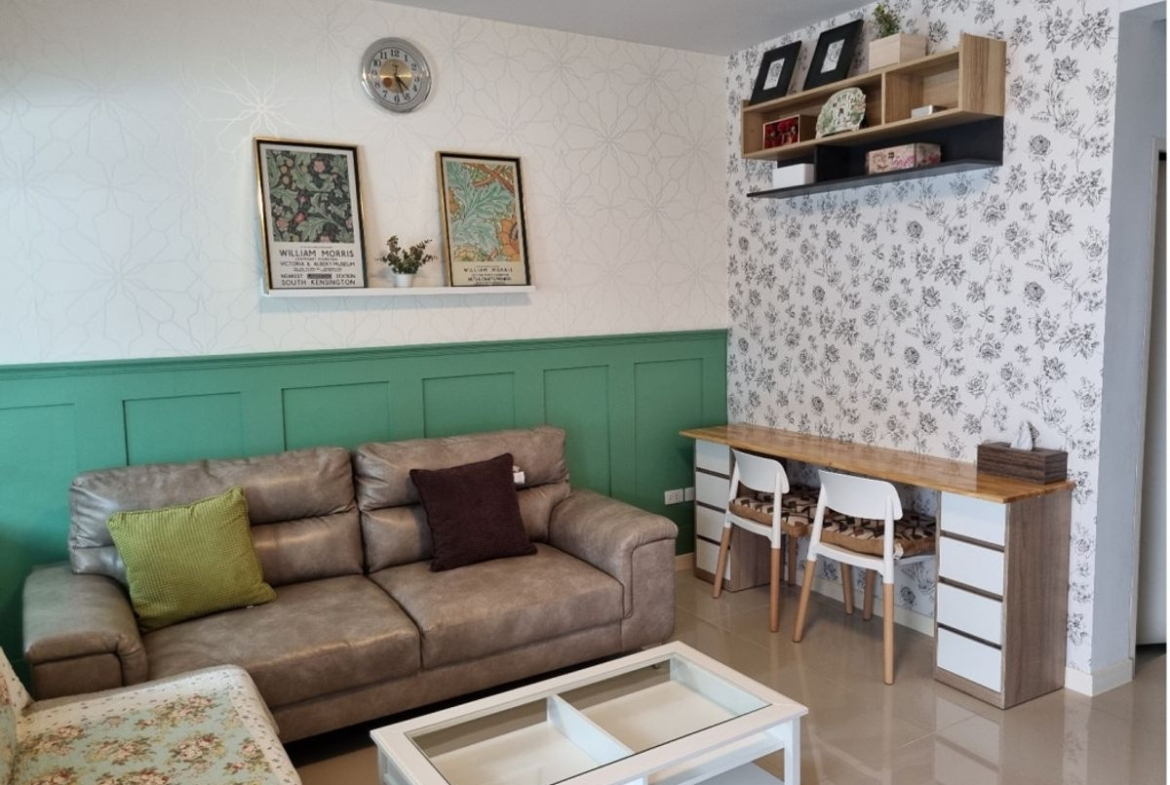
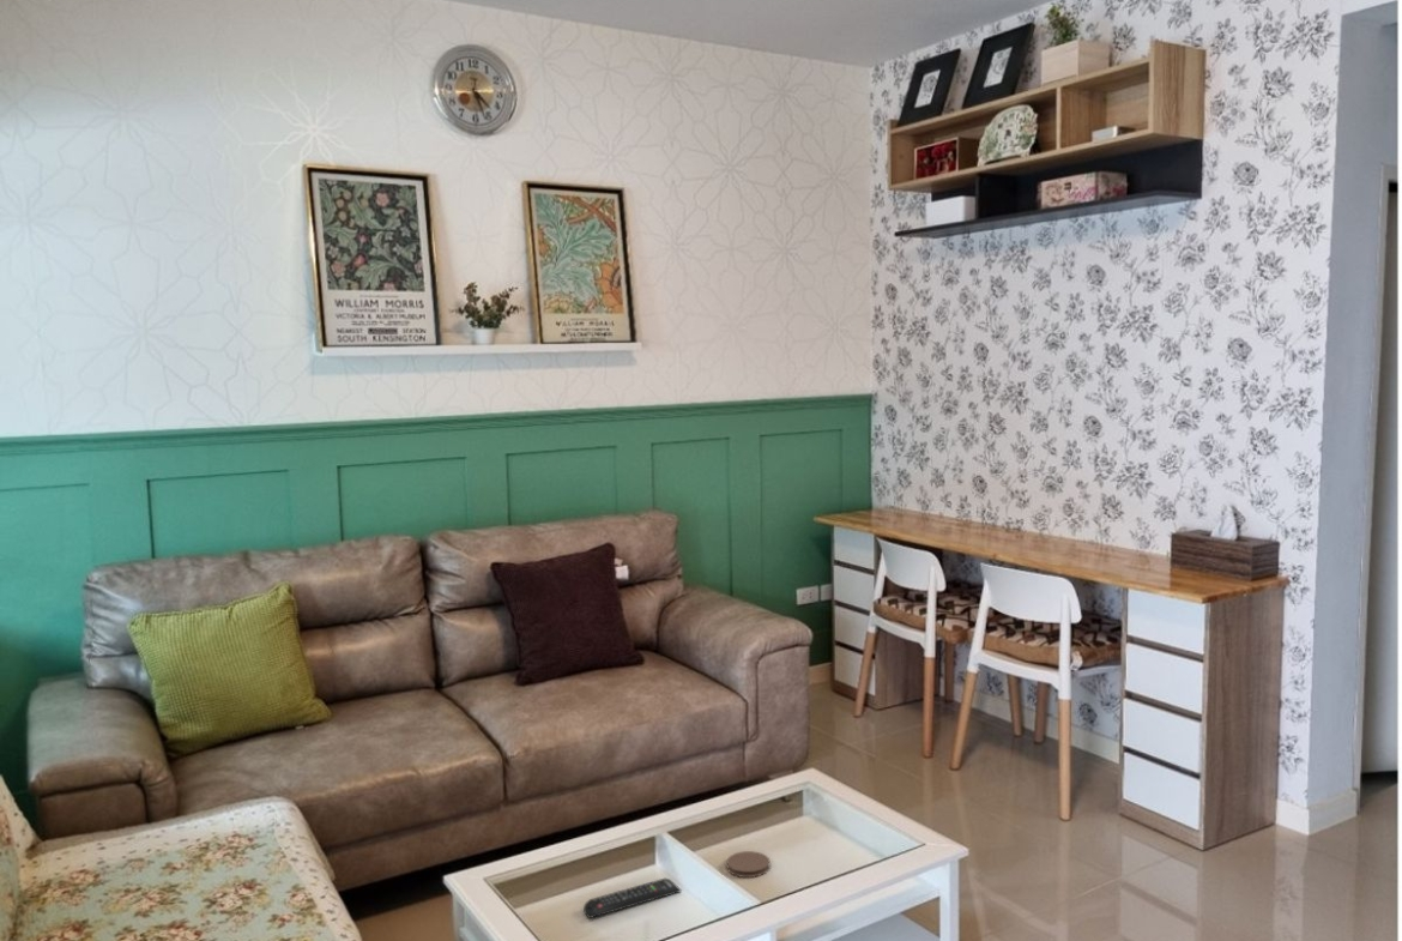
+ coaster [725,850,772,879]
+ remote control [582,876,682,919]
